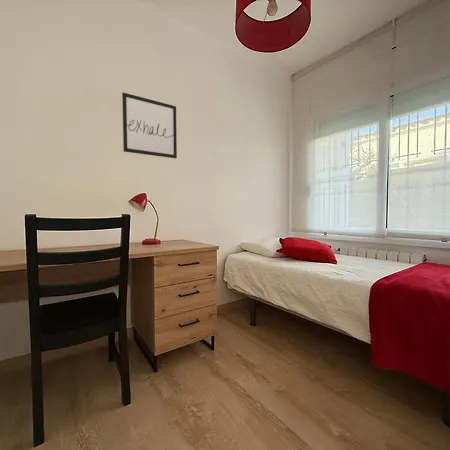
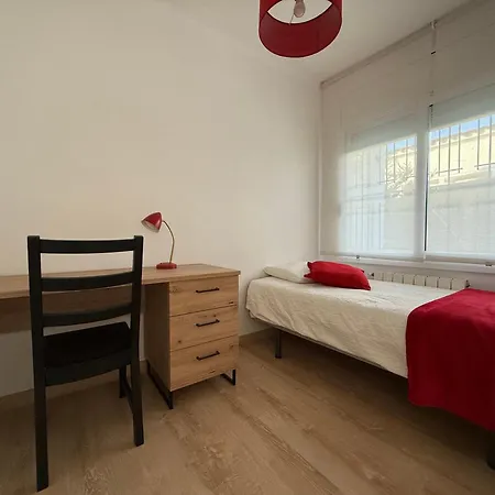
- wall art [121,92,178,159]
